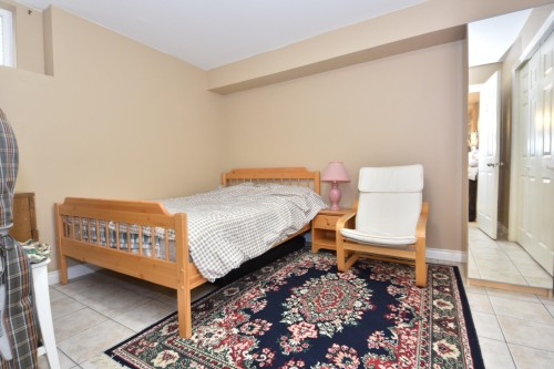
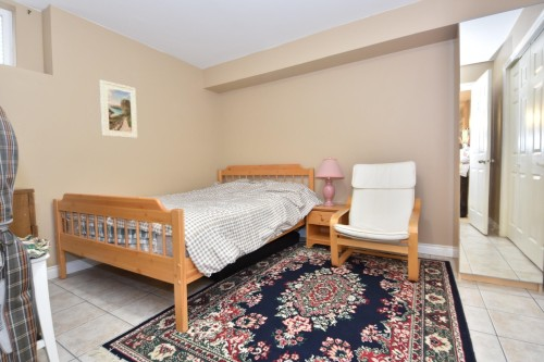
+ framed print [99,79,138,139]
